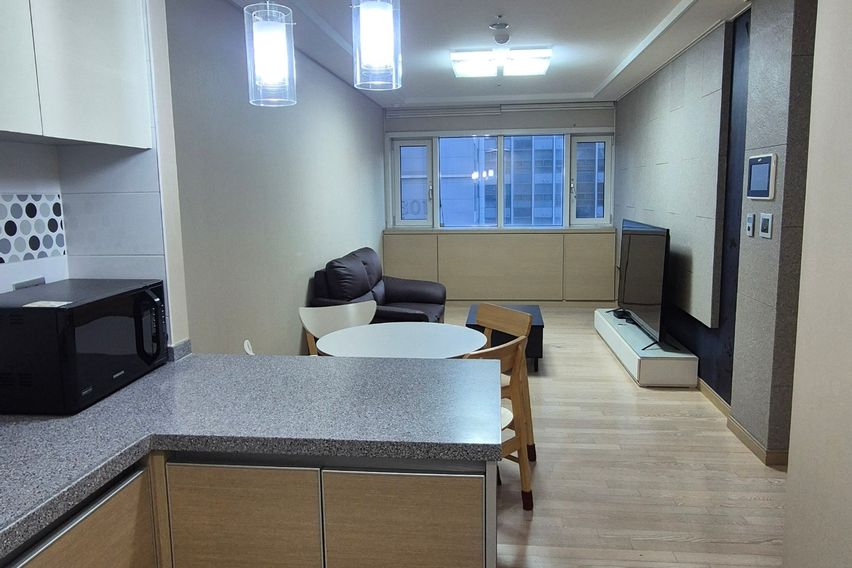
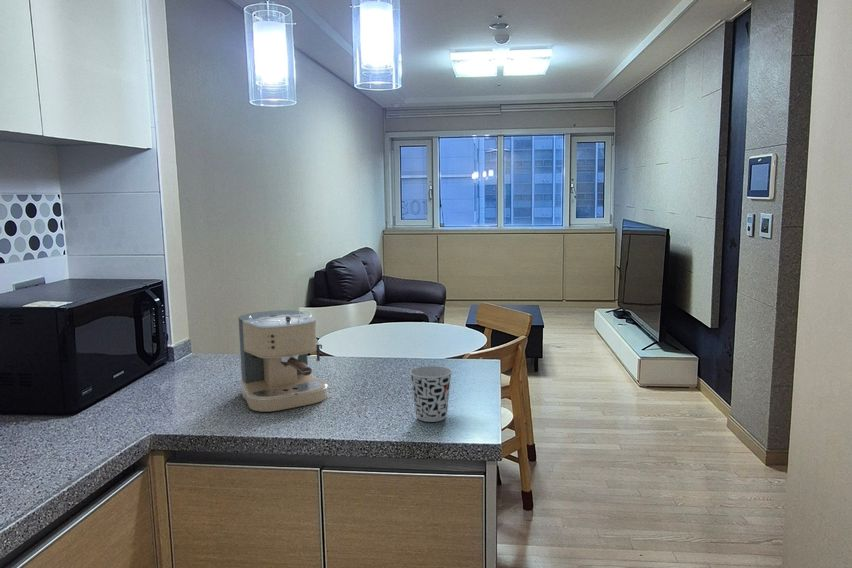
+ coffee maker [237,309,329,412]
+ cup [409,365,453,423]
